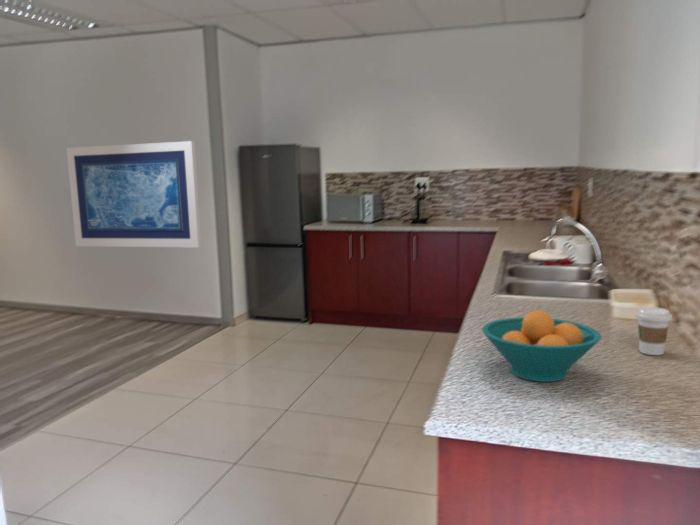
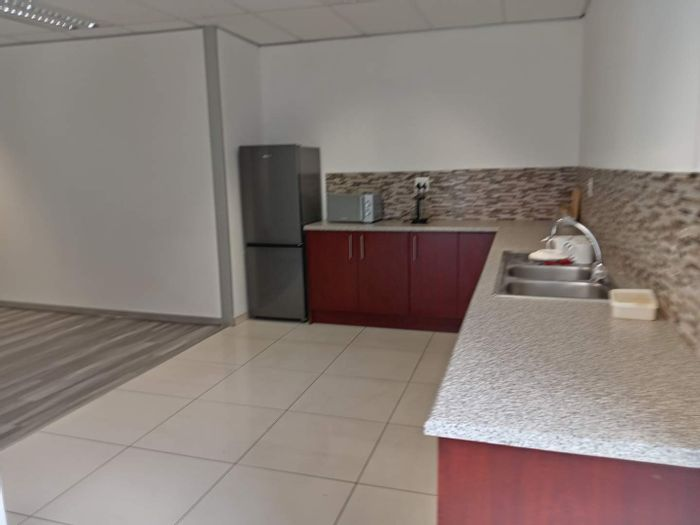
- fruit bowl [481,309,602,383]
- coffee cup [634,306,673,356]
- wall art [65,140,202,249]
